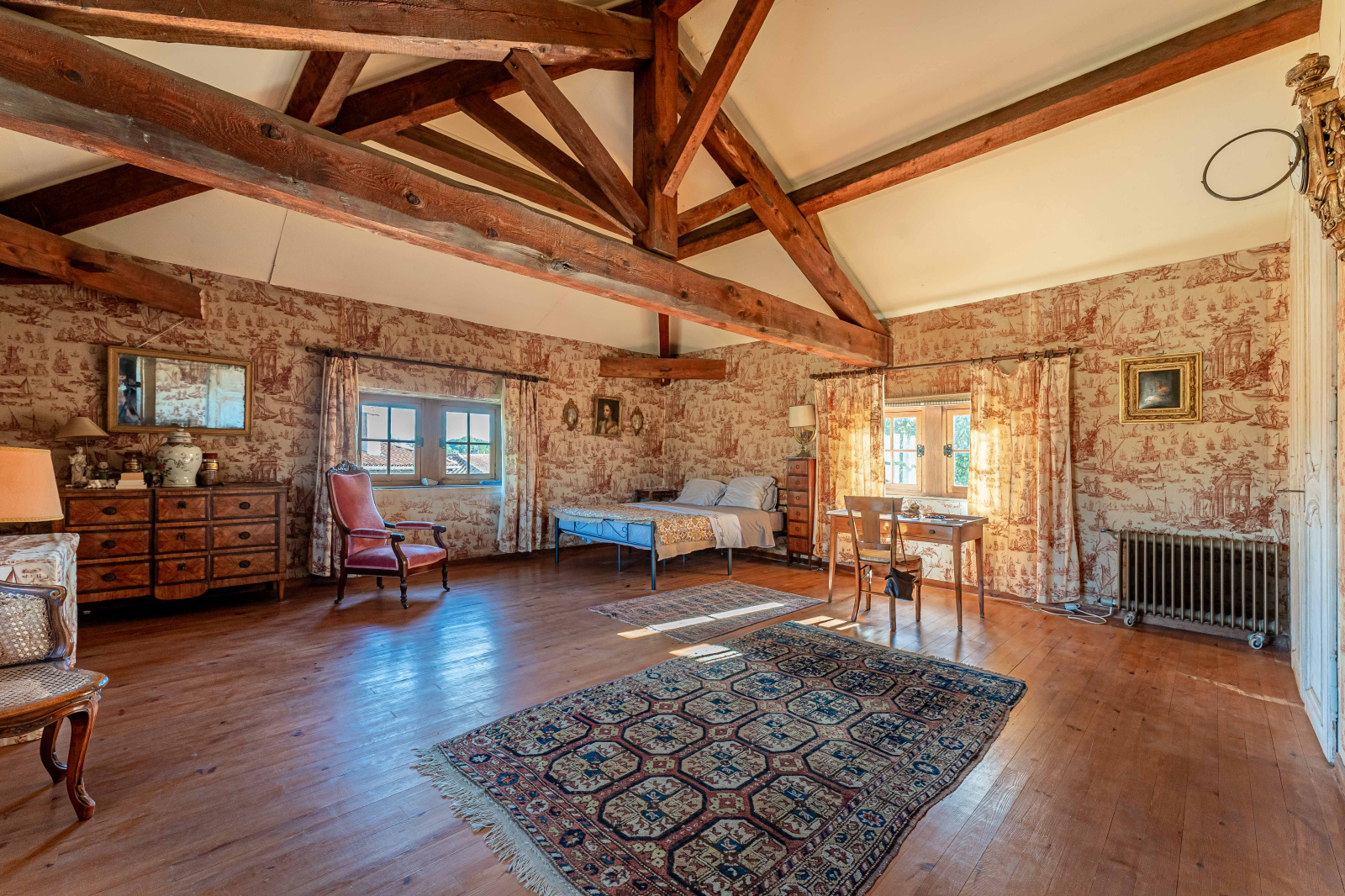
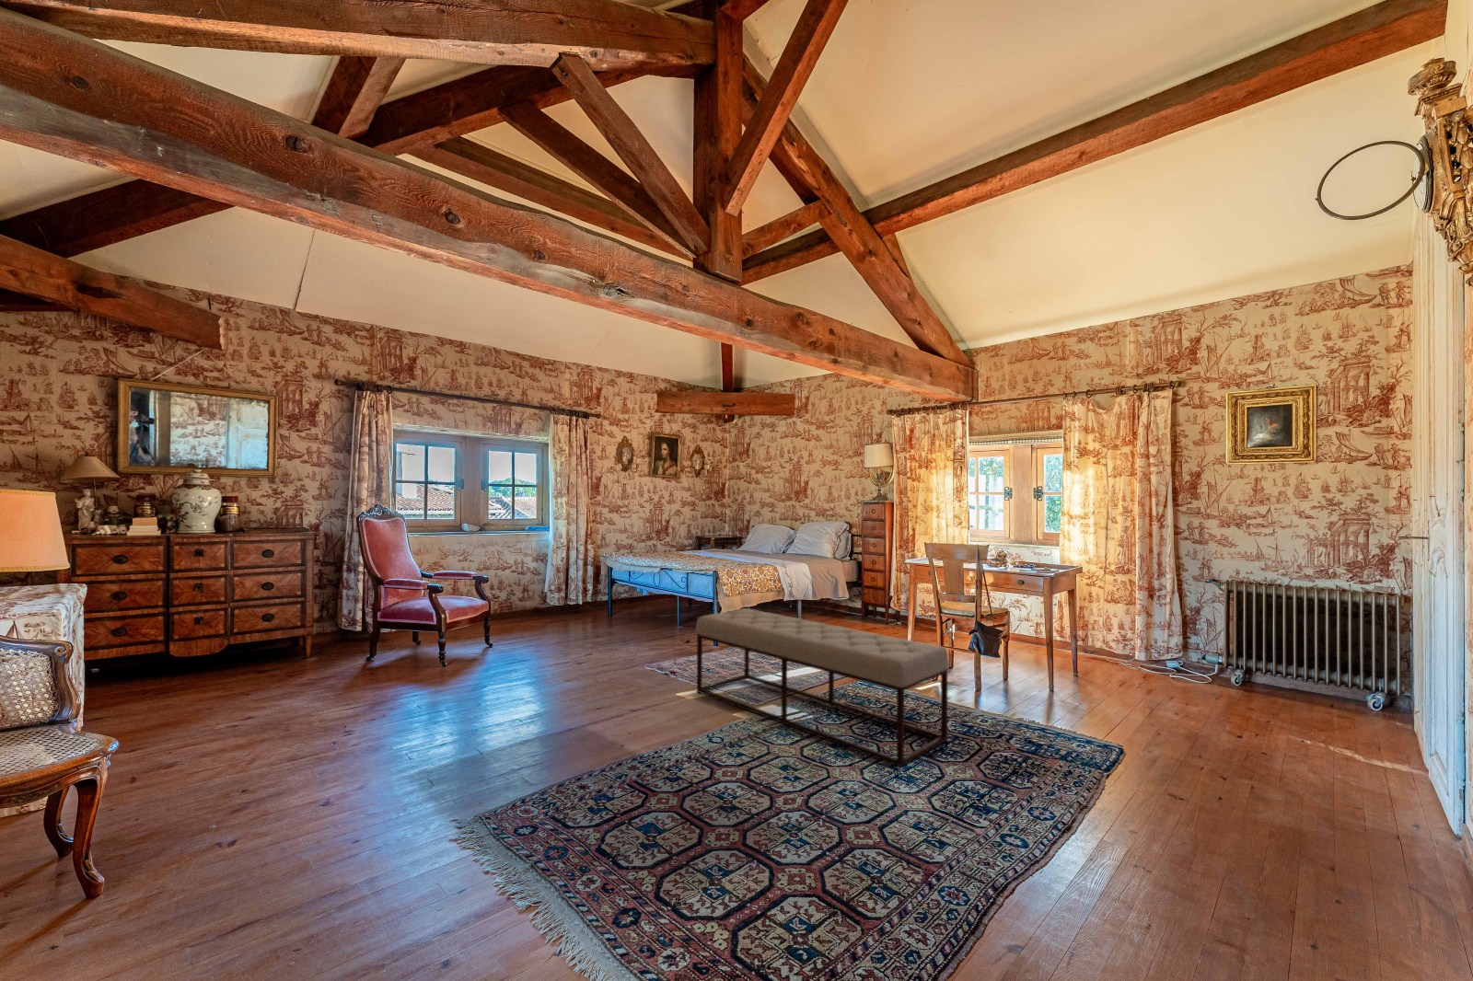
+ bench [695,608,951,768]
